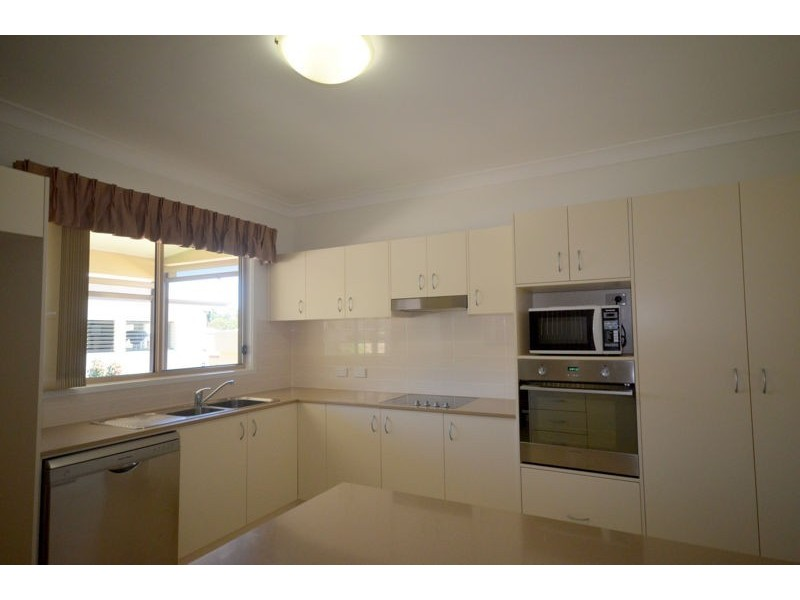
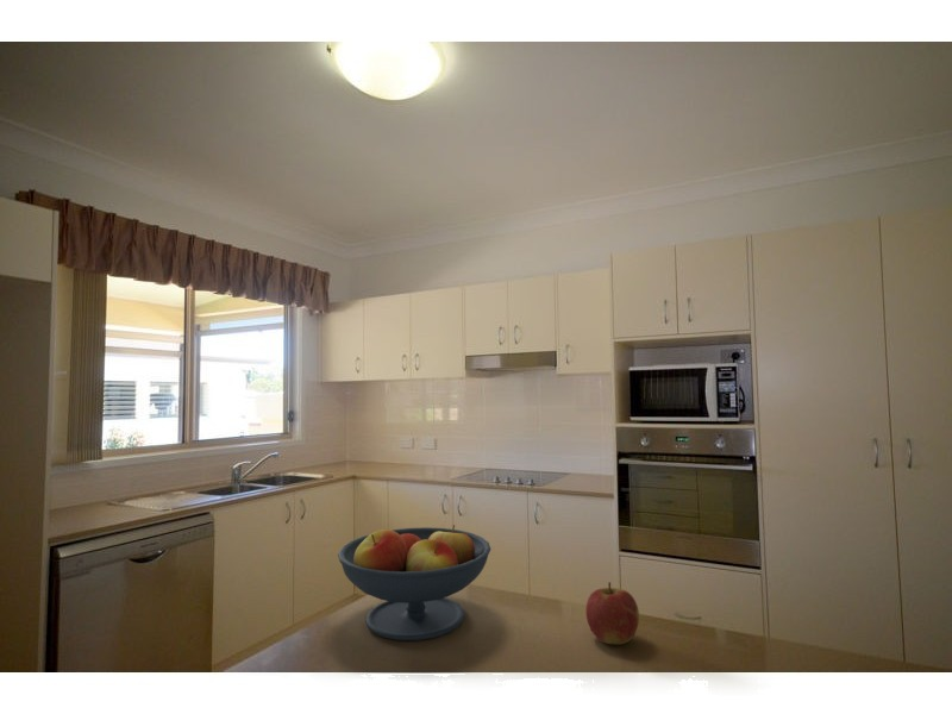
+ fruit bowl [337,524,491,641]
+ apple [585,581,640,646]
